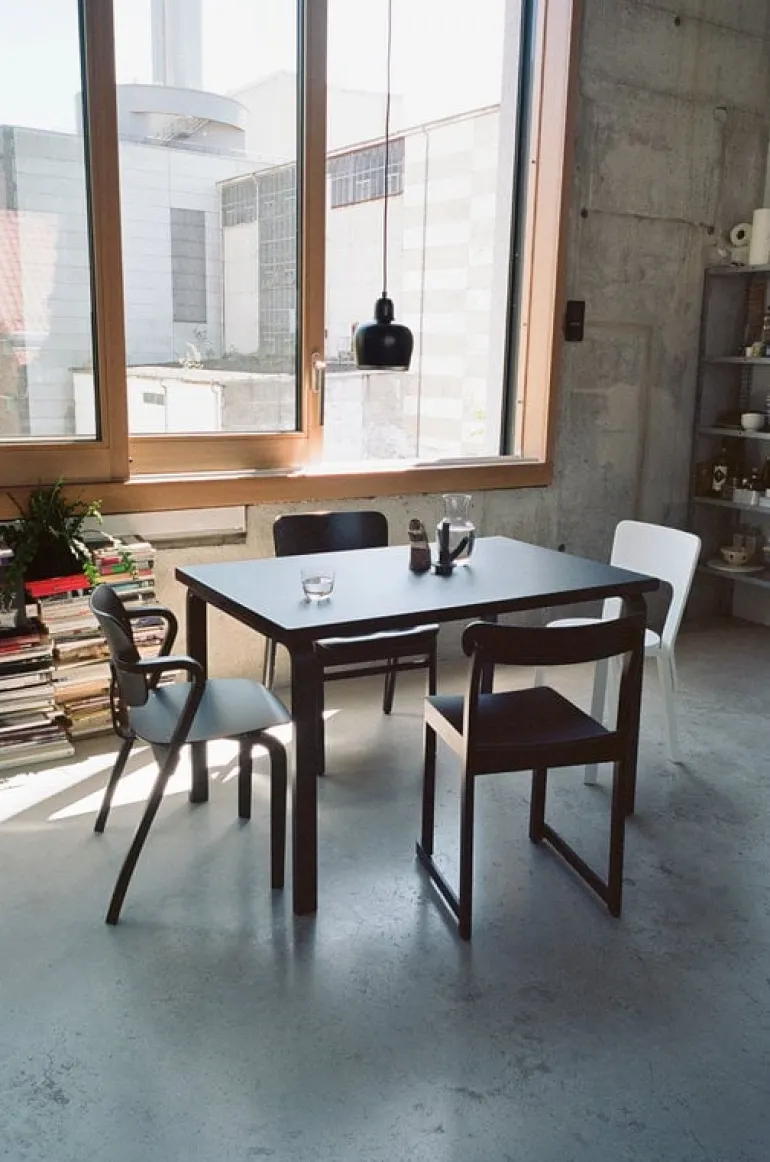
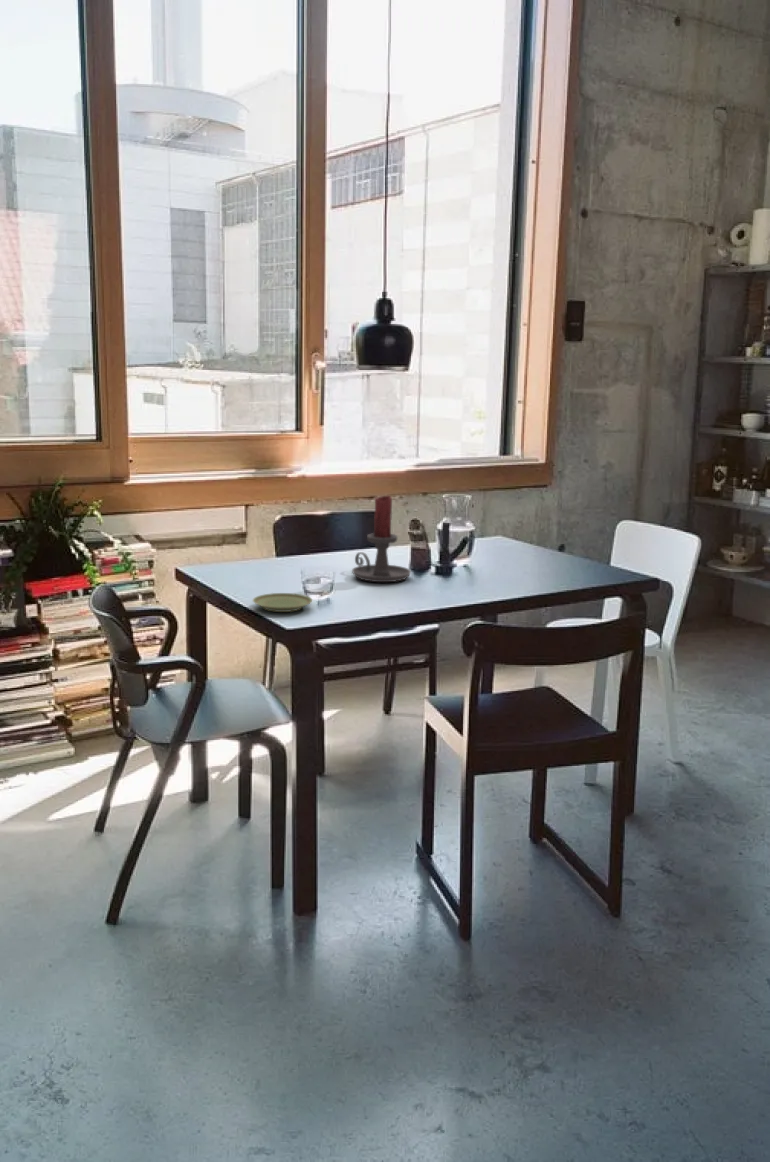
+ candle holder [351,495,412,583]
+ plate [252,592,313,613]
